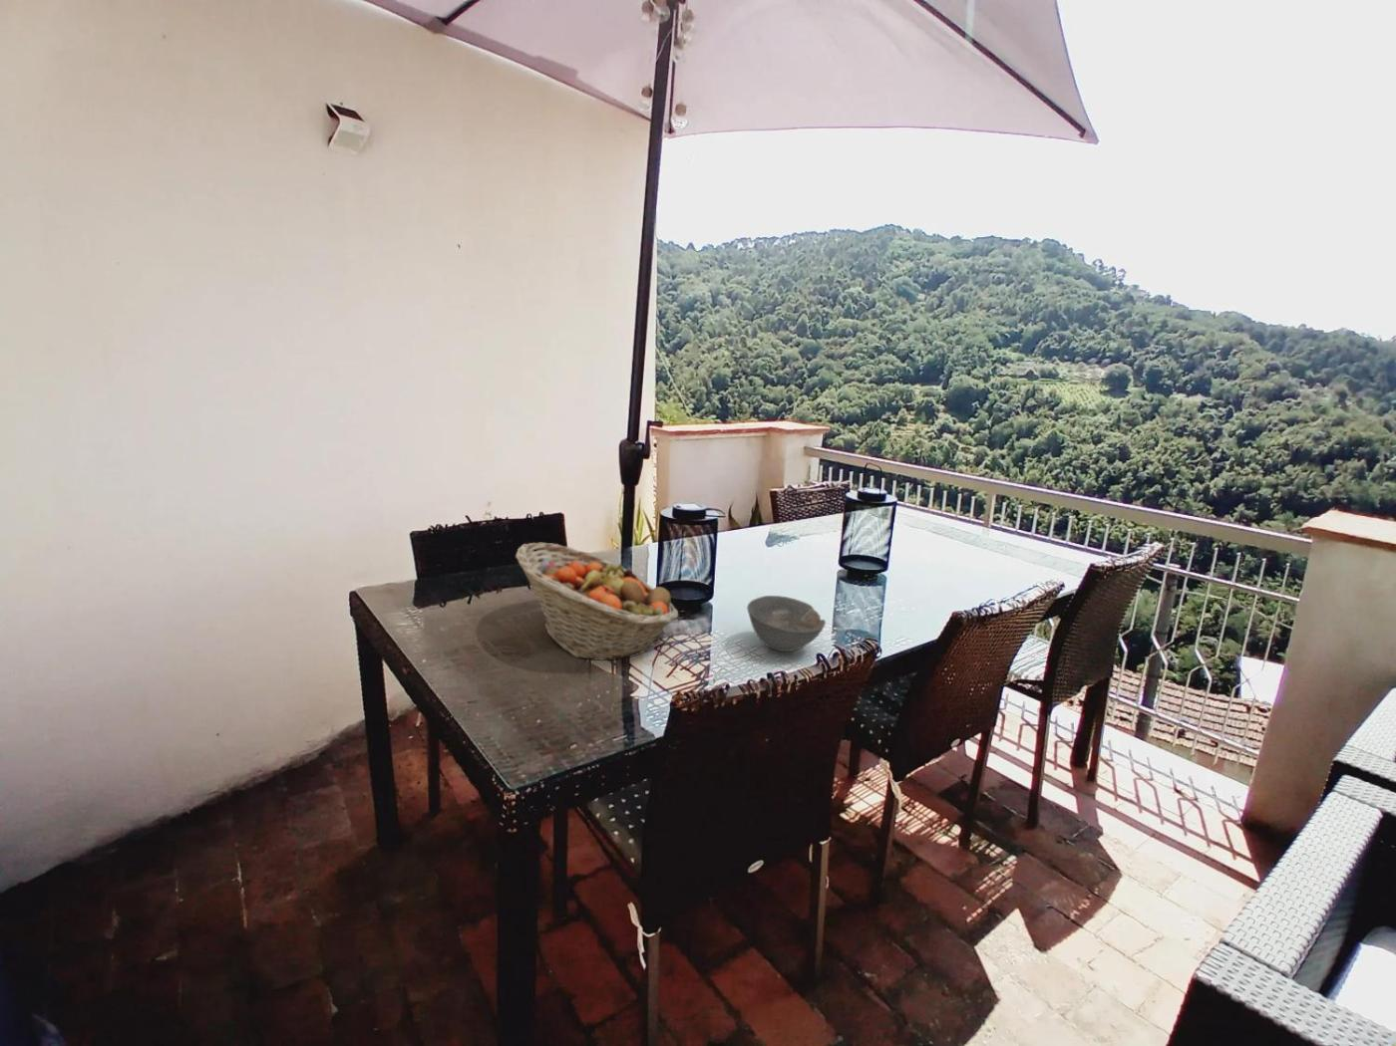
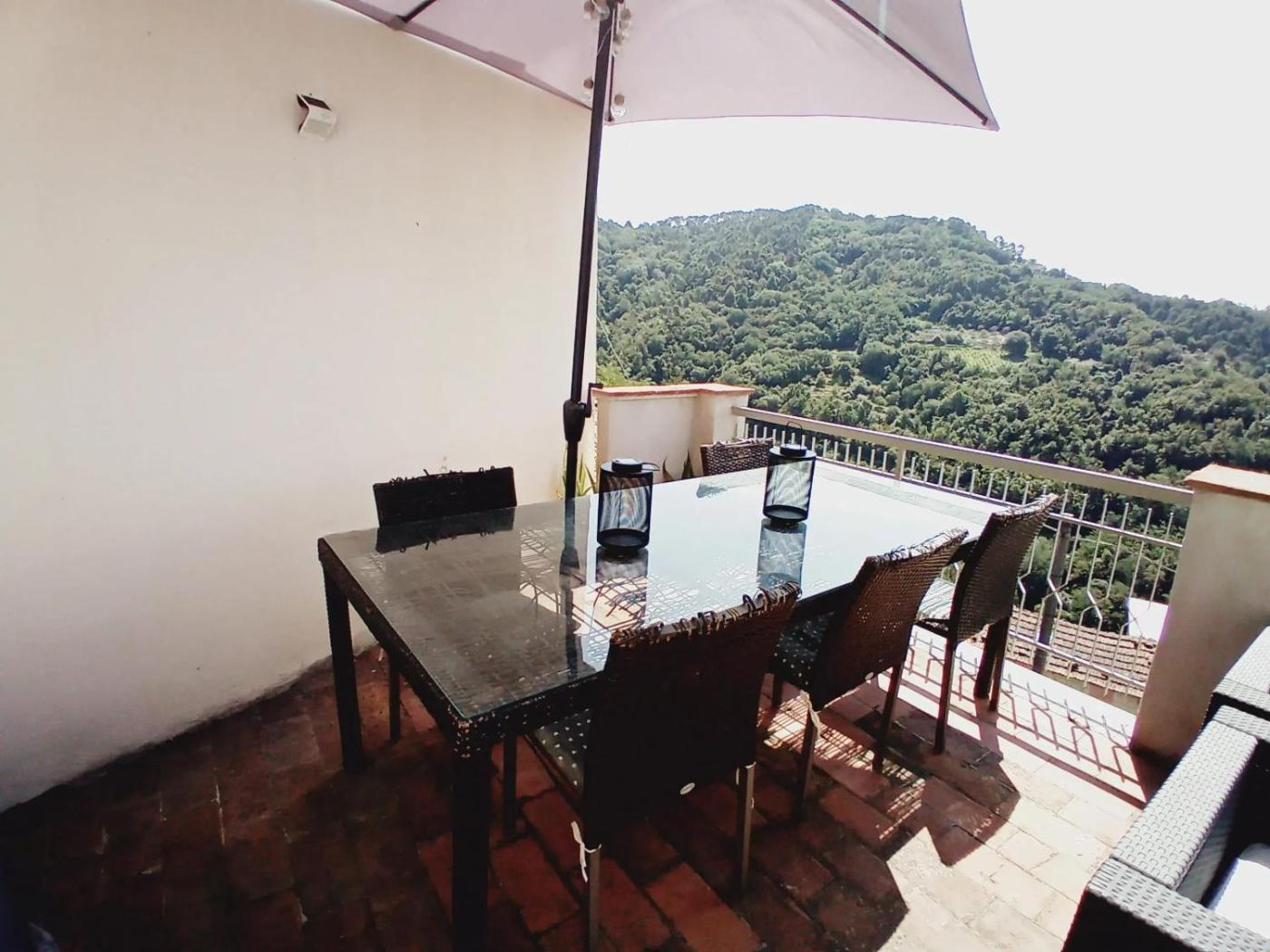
- fruit basket [514,542,679,661]
- bowl [746,594,827,653]
